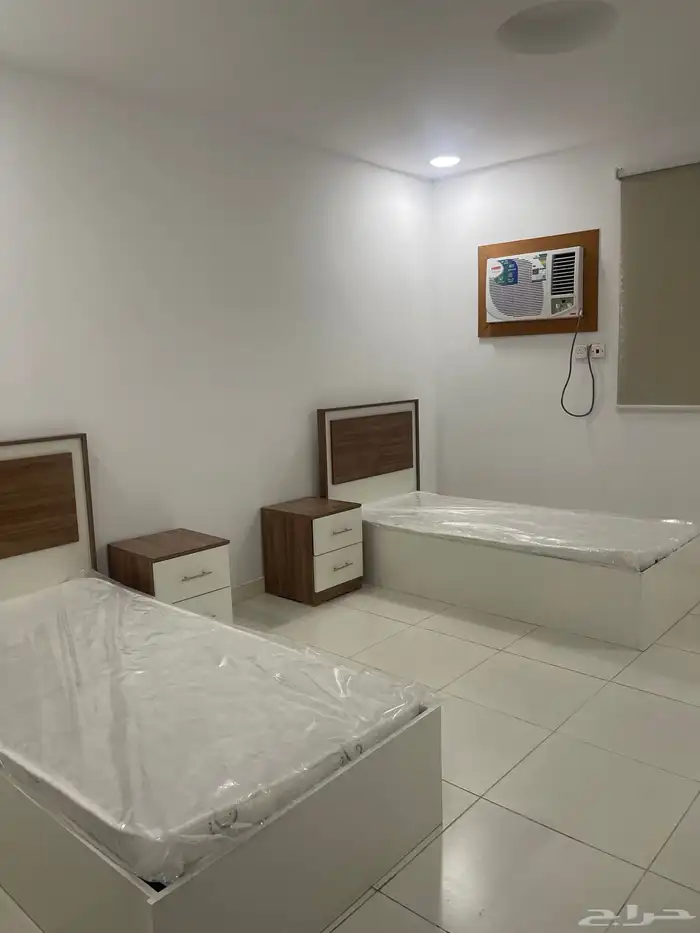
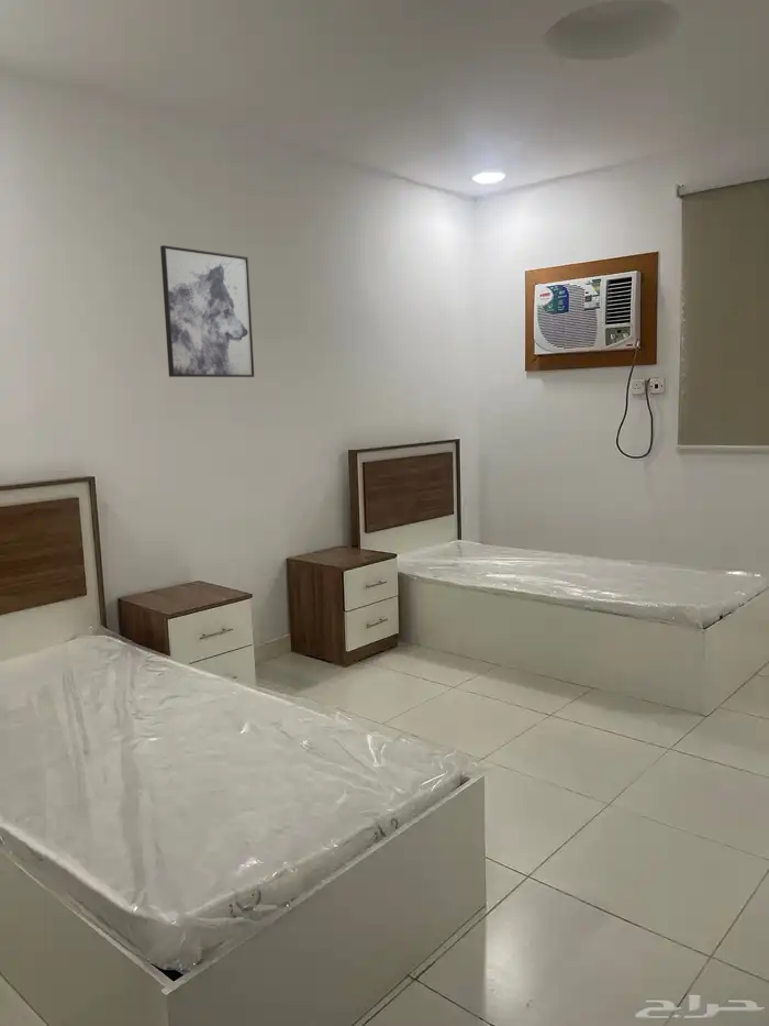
+ wall art [159,244,255,378]
